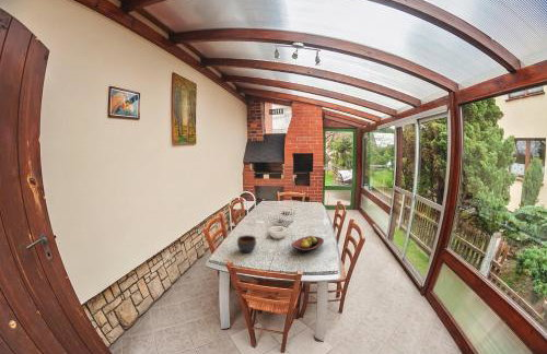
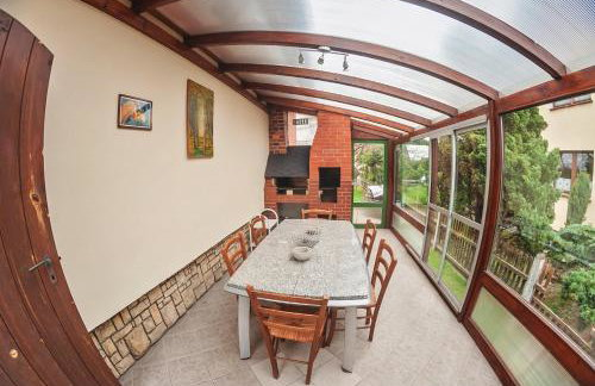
- bowl [236,234,257,255]
- fruit bowl [291,235,325,255]
